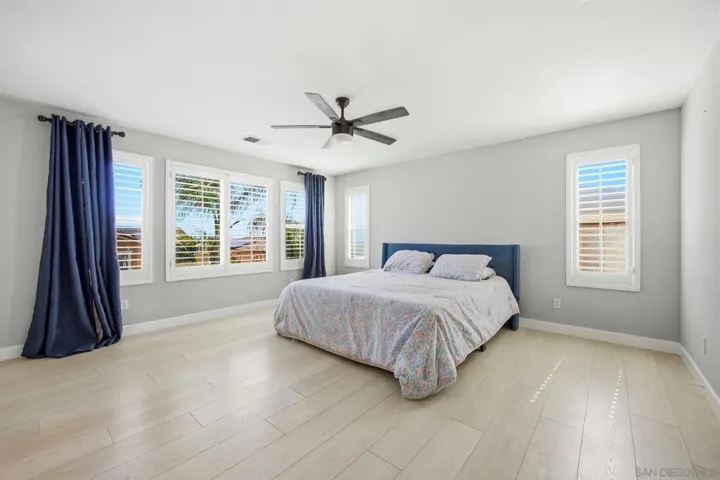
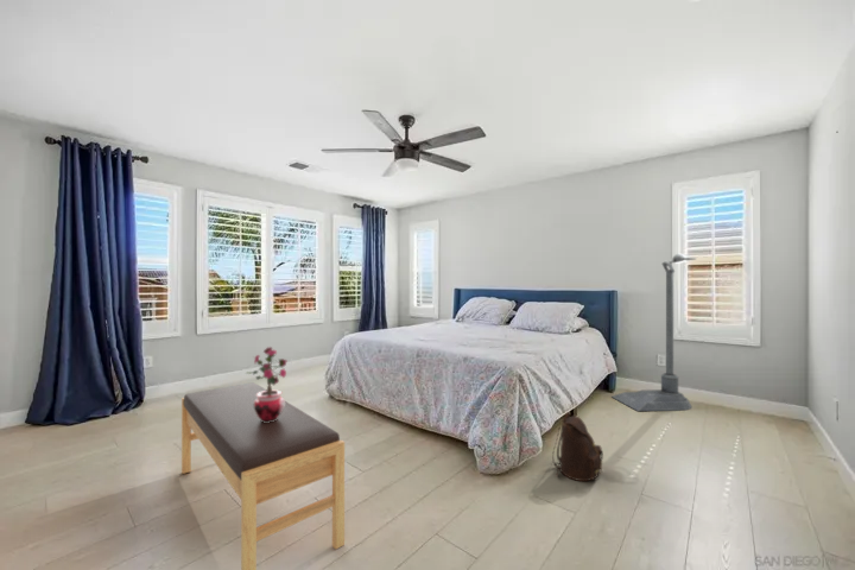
+ street lamp [610,253,698,412]
+ bench [180,381,346,570]
+ backpack [551,411,604,482]
+ potted plant [243,346,287,423]
